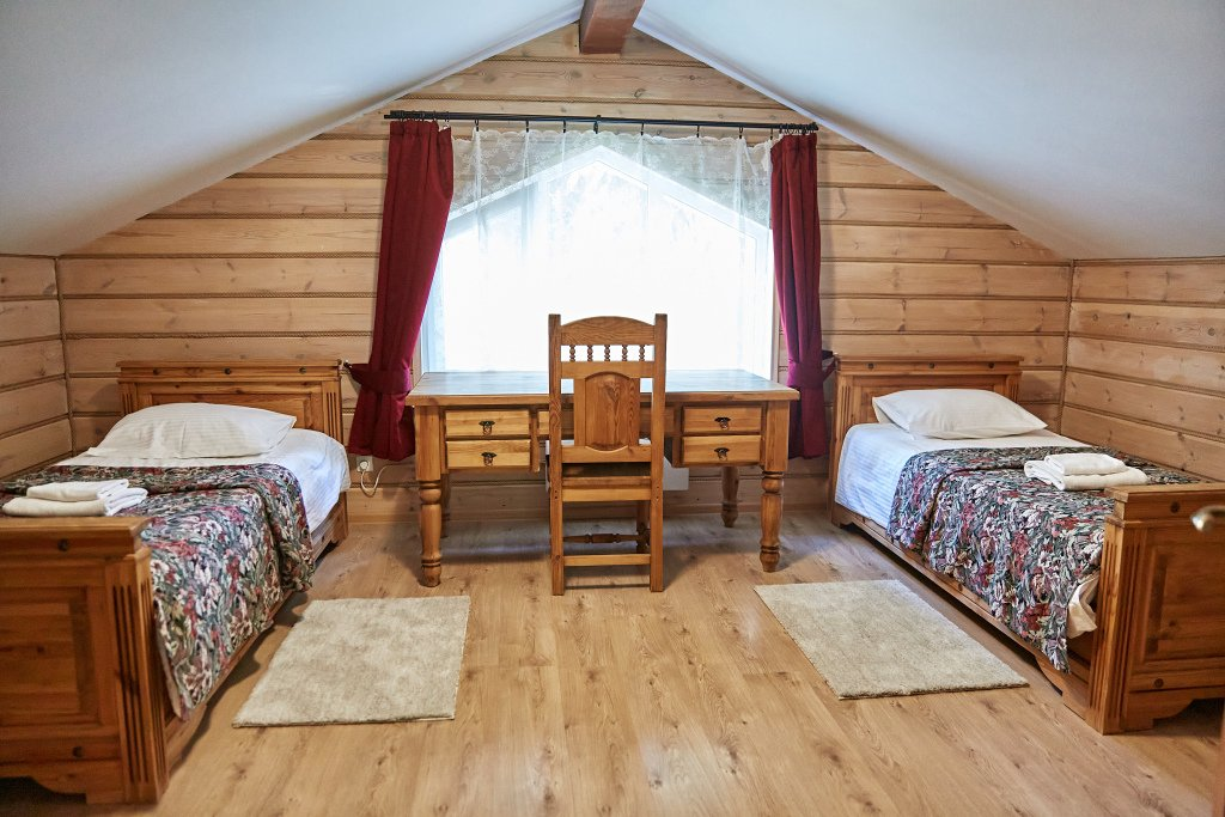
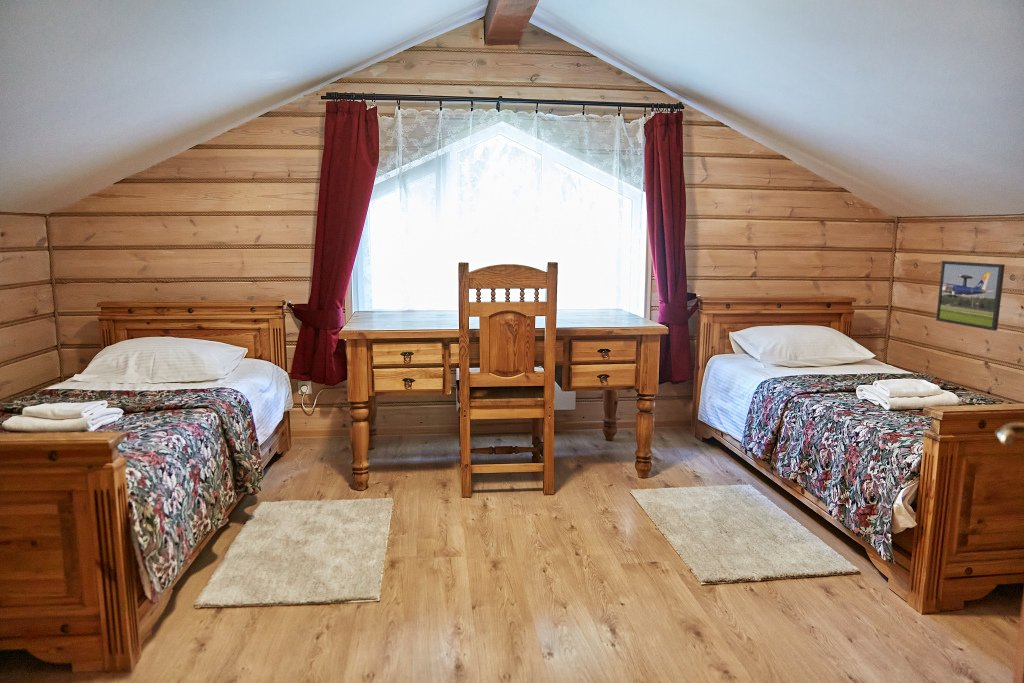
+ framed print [935,260,1006,332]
